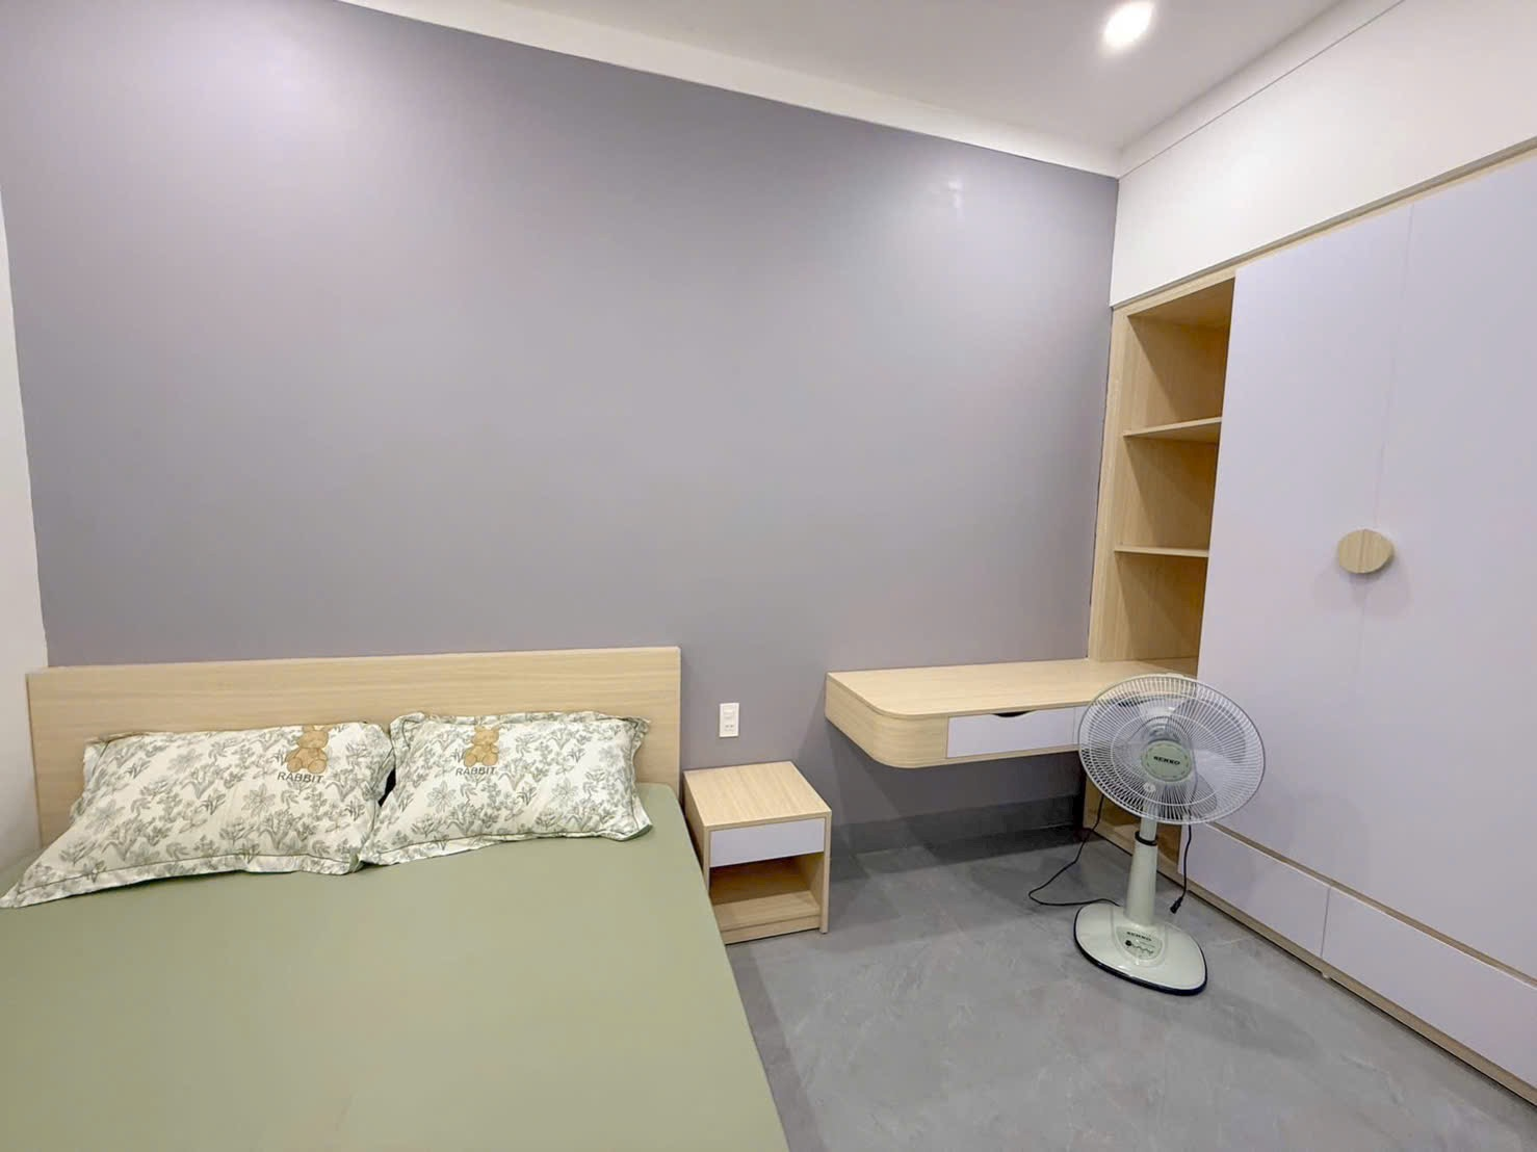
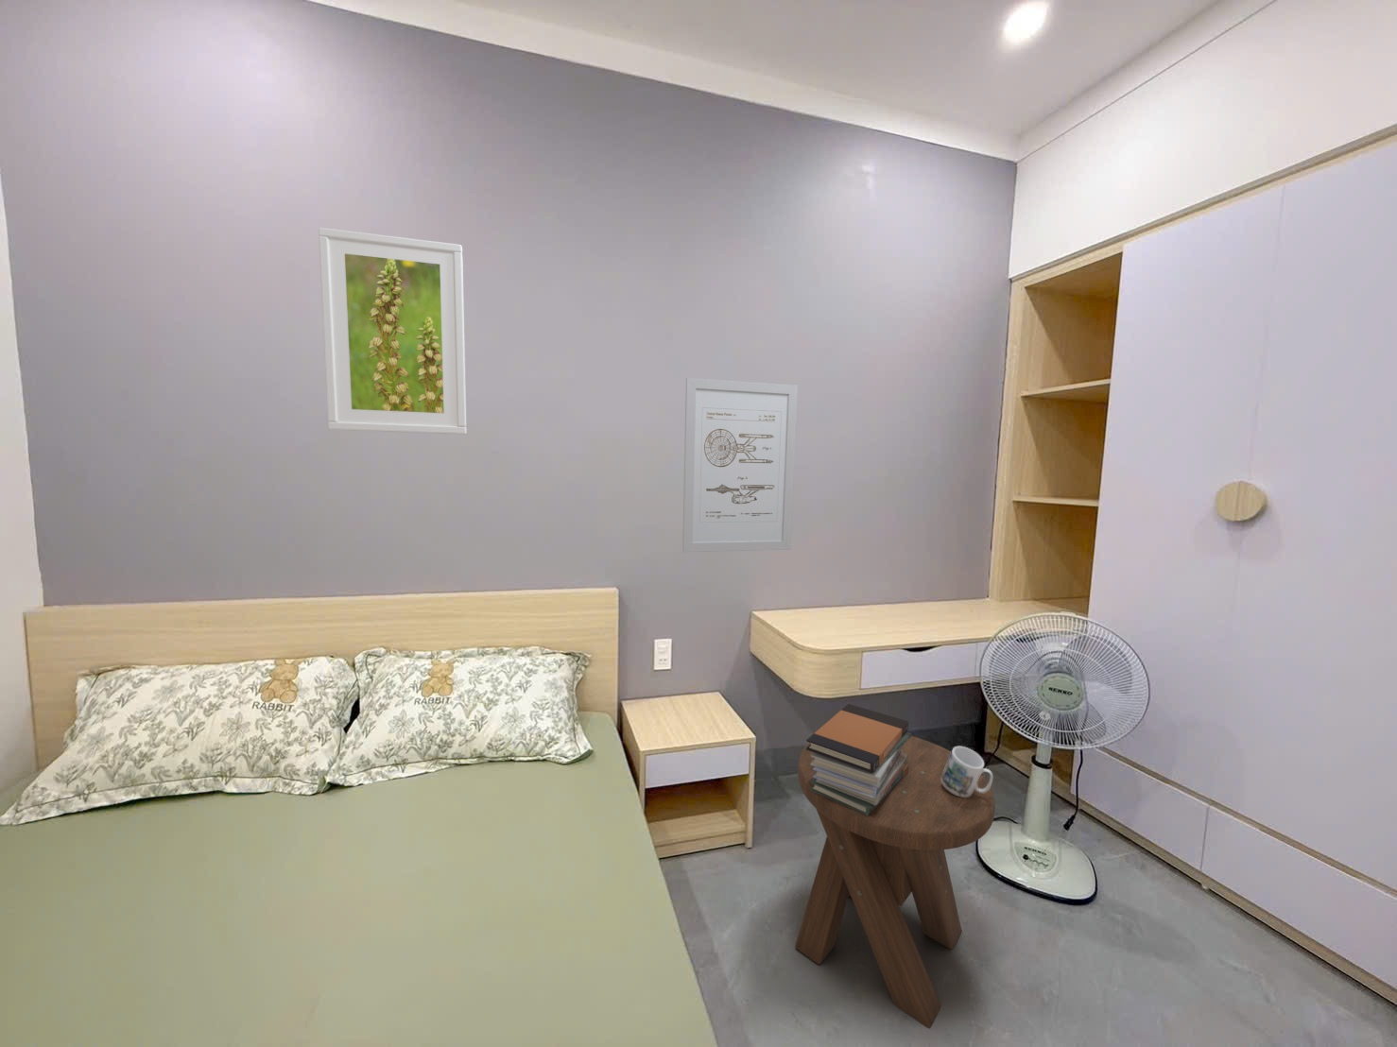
+ mug [942,746,993,797]
+ music stool [794,735,997,1031]
+ book stack [805,703,912,816]
+ wall art [682,377,799,553]
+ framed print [318,227,468,436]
